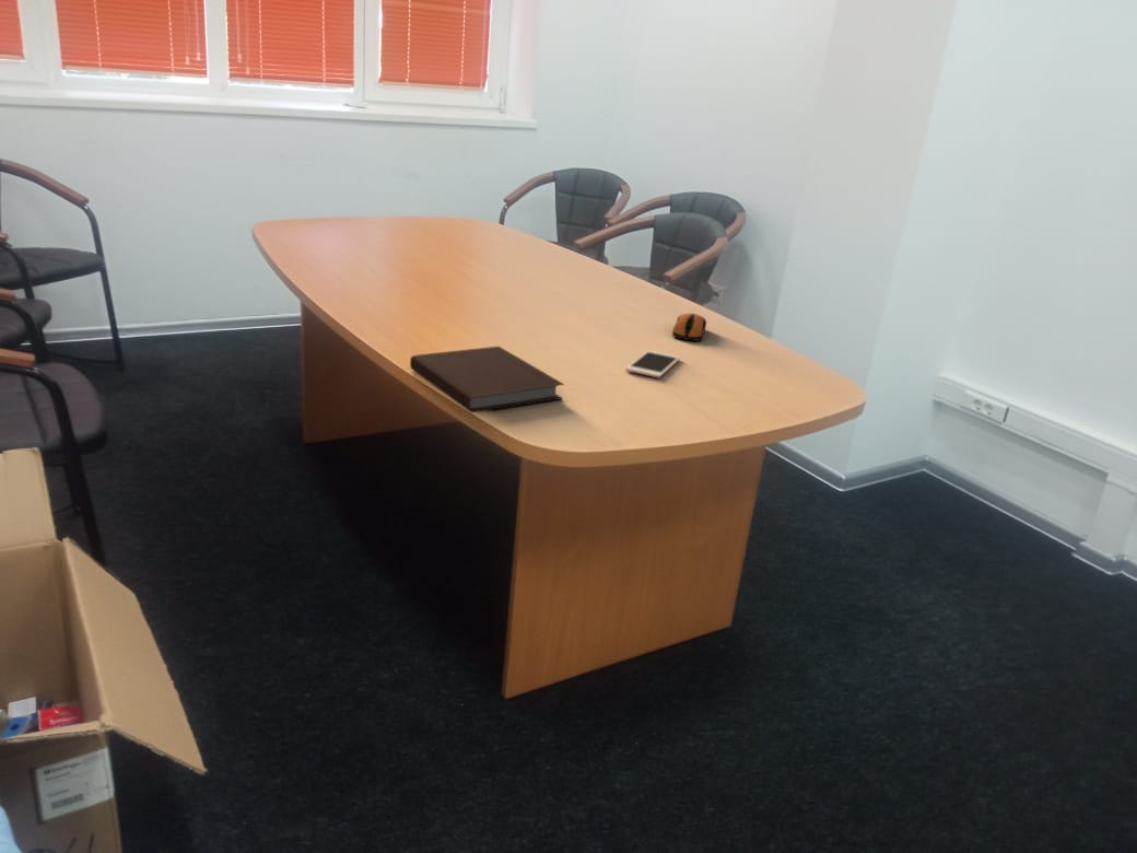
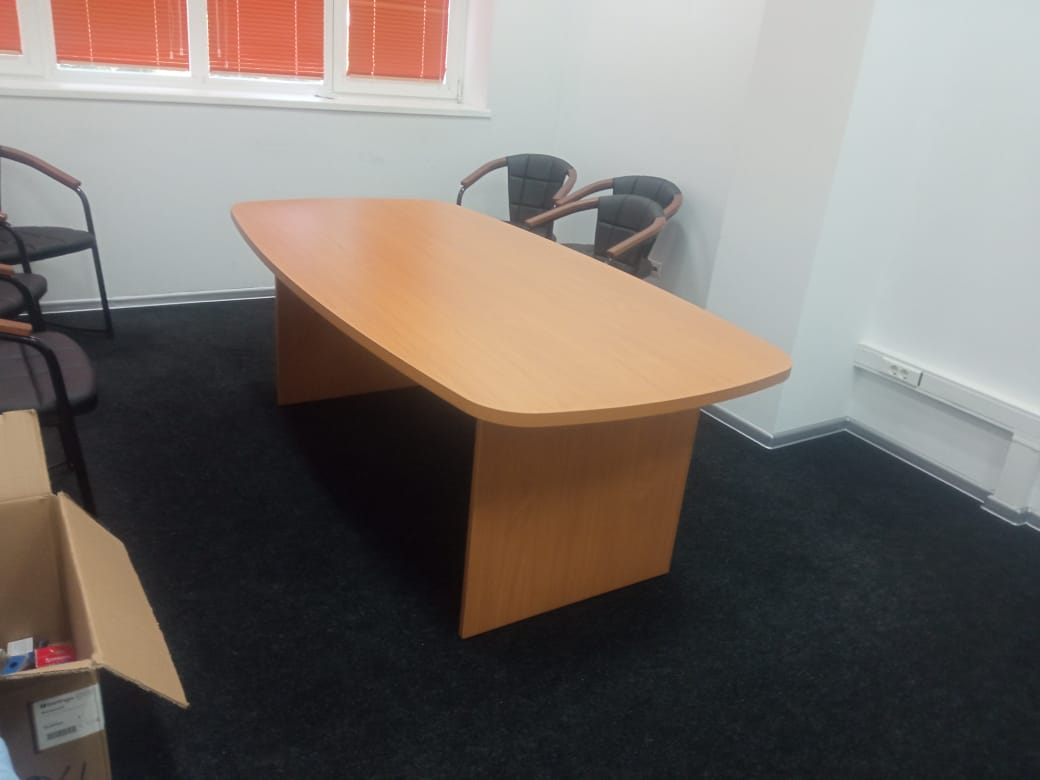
- cell phone [624,350,681,378]
- notebook [409,346,565,413]
- computer mouse [671,313,707,342]
